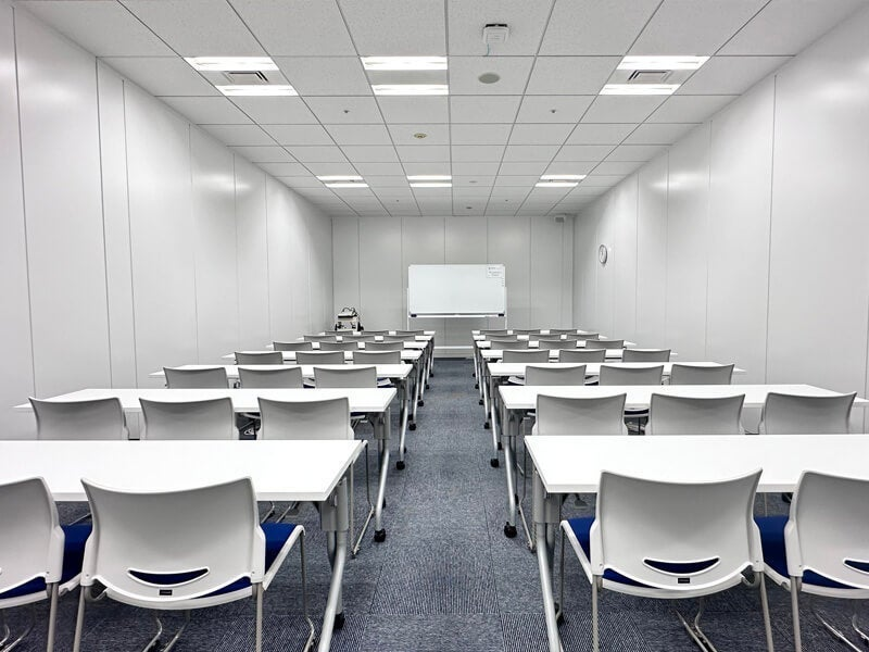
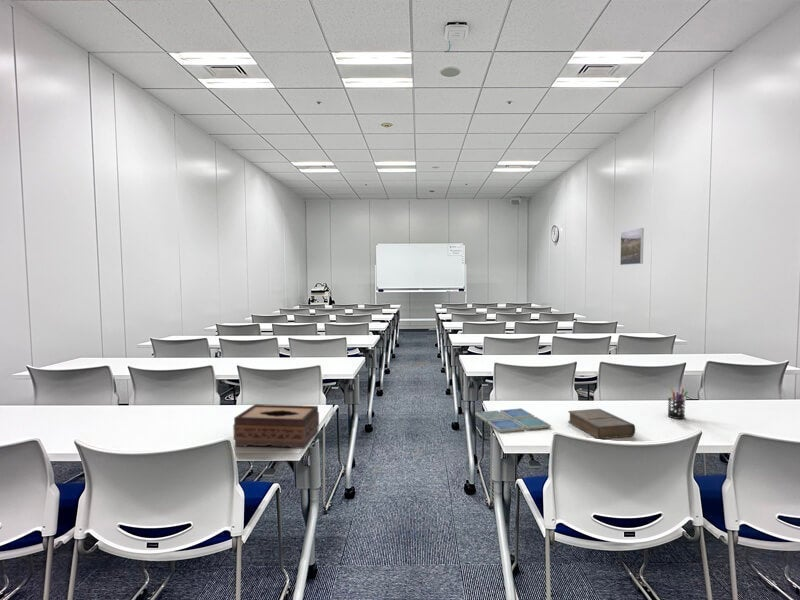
+ drink coaster [474,407,552,434]
+ pen holder [667,387,689,420]
+ book [567,408,636,440]
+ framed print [619,227,645,266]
+ tissue box [232,403,320,450]
